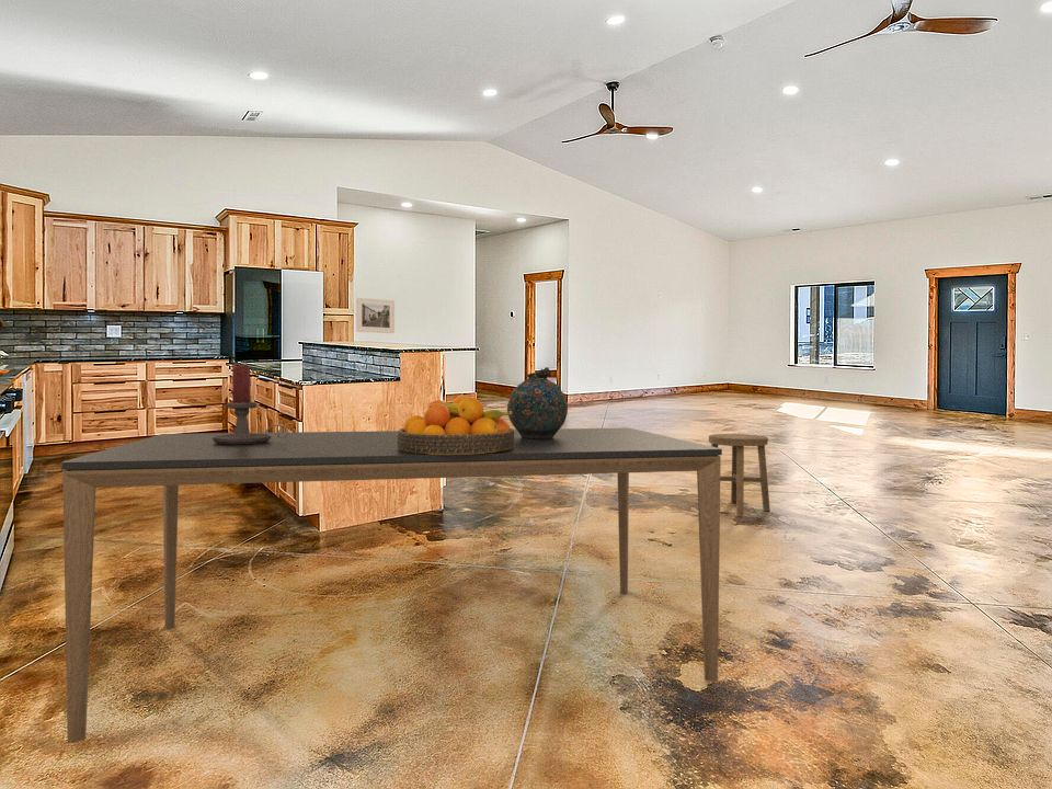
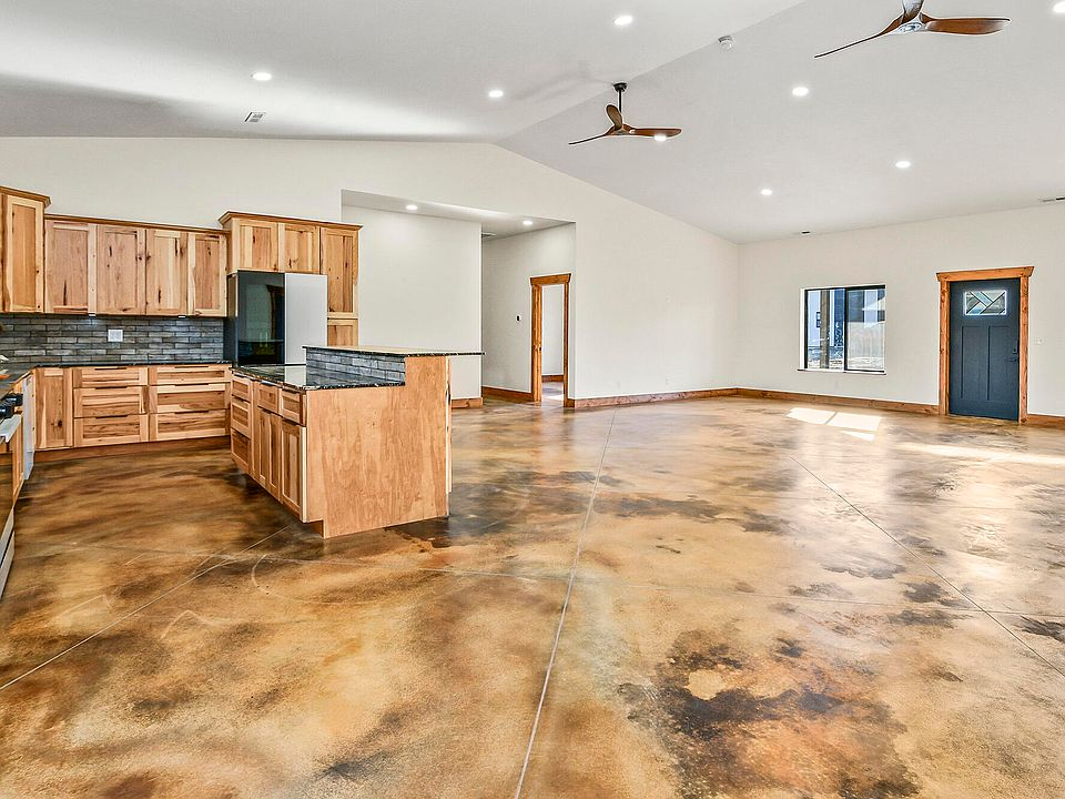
- candle holder [211,364,289,445]
- fruit bowl [398,395,514,455]
- snuff bottle [506,366,569,439]
- dining table [60,427,723,745]
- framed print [355,297,396,334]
- stool [708,433,771,516]
